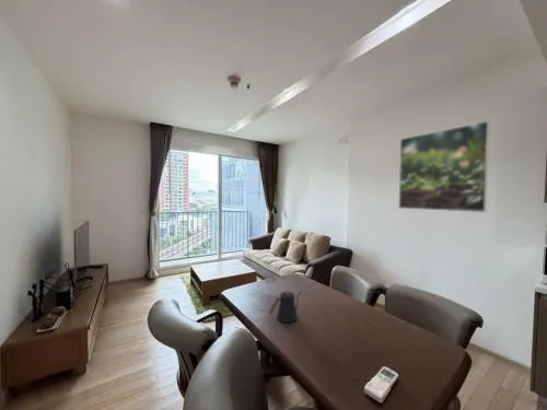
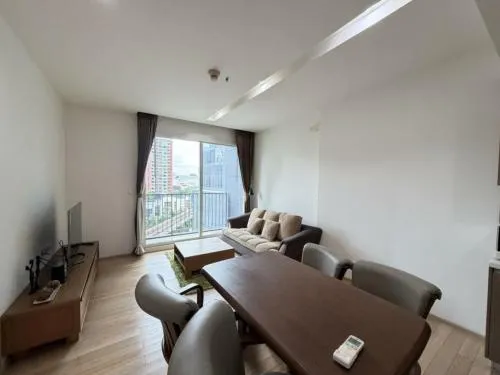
- kettle [268,290,303,324]
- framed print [397,120,491,213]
